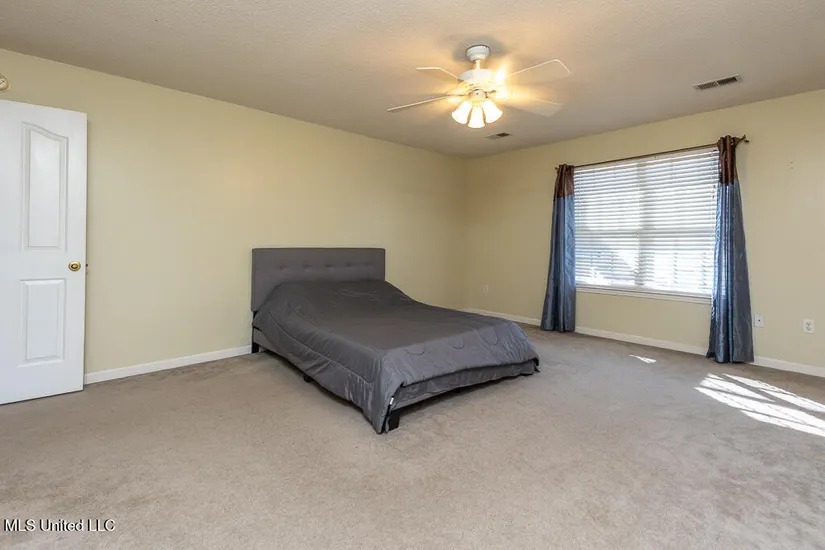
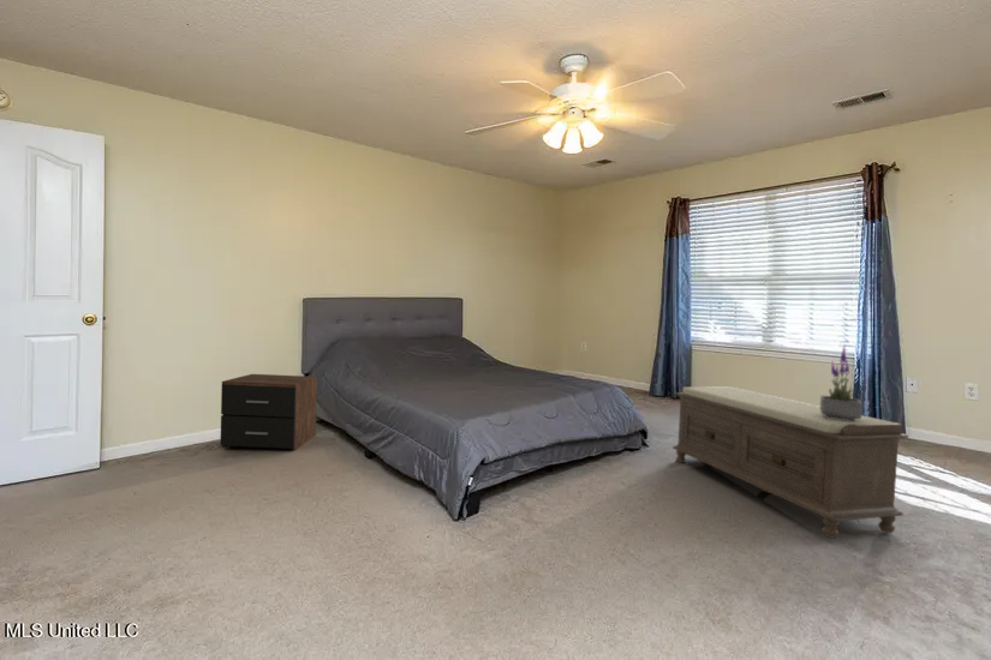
+ potted plant [819,343,864,421]
+ bench [671,385,909,539]
+ nightstand [220,373,318,452]
